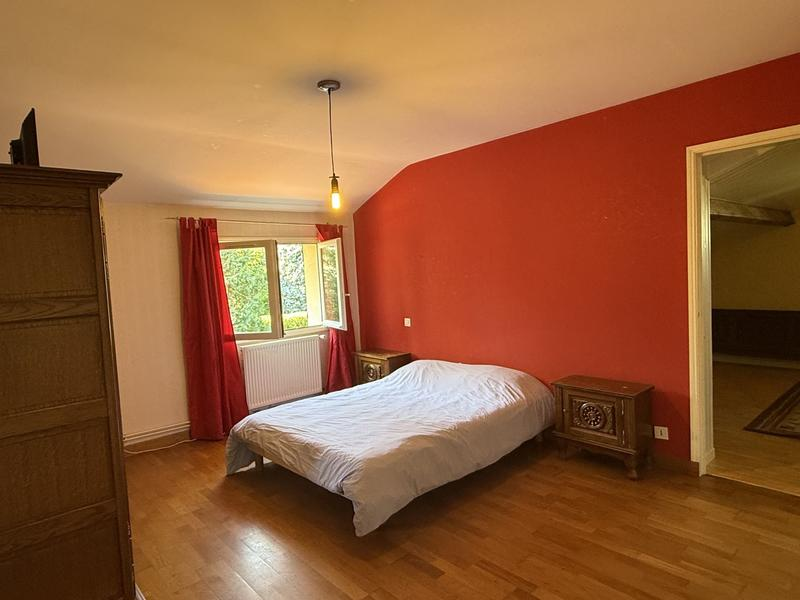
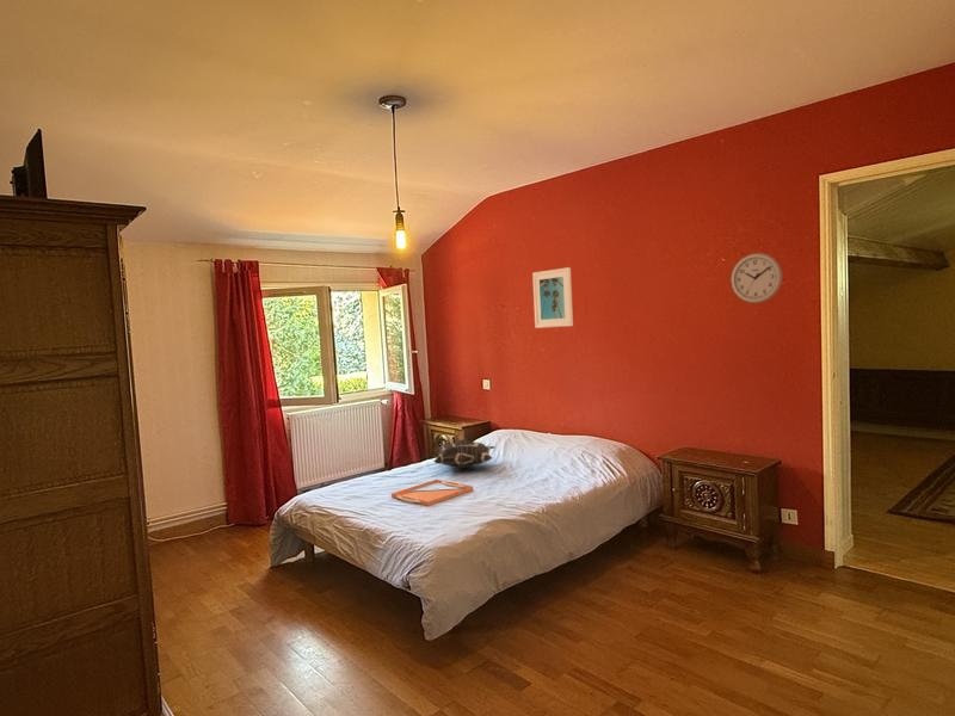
+ wall clock [729,252,783,304]
+ serving tray [390,479,474,507]
+ decorative pillow [432,438,495,469]
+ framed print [531,266,574,329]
